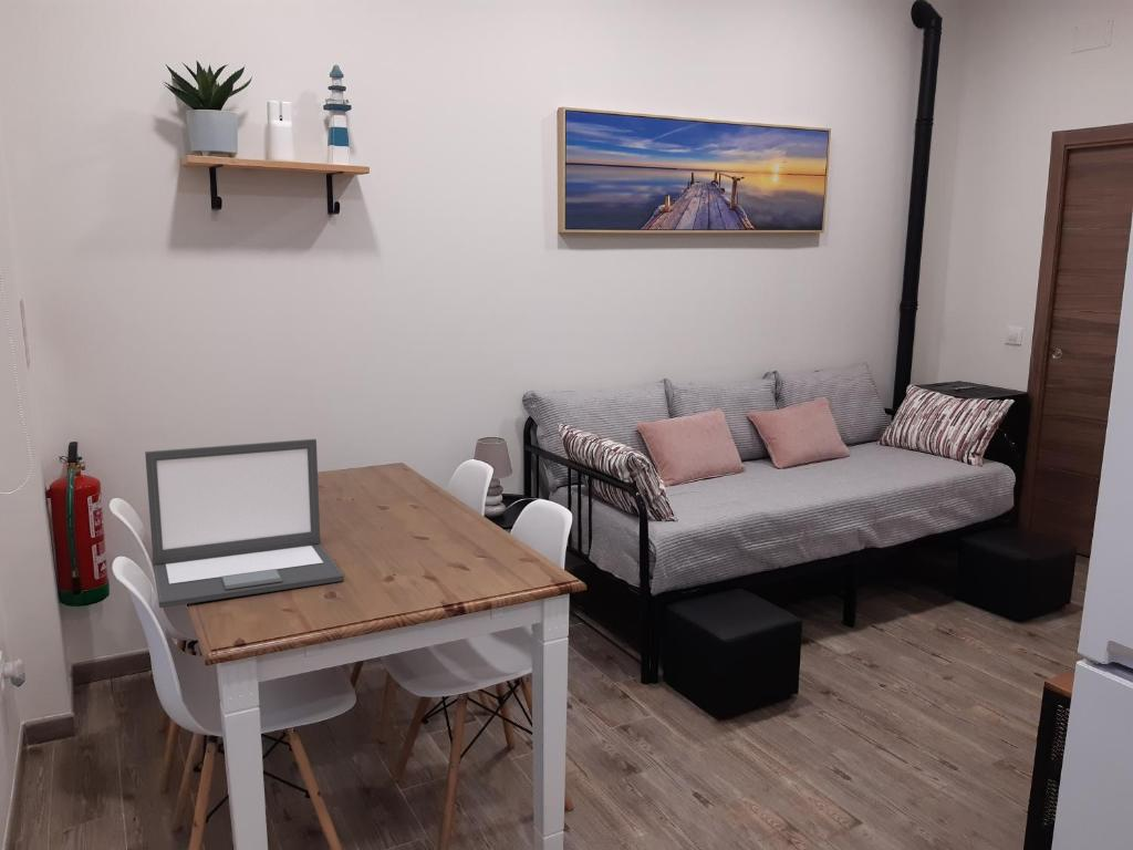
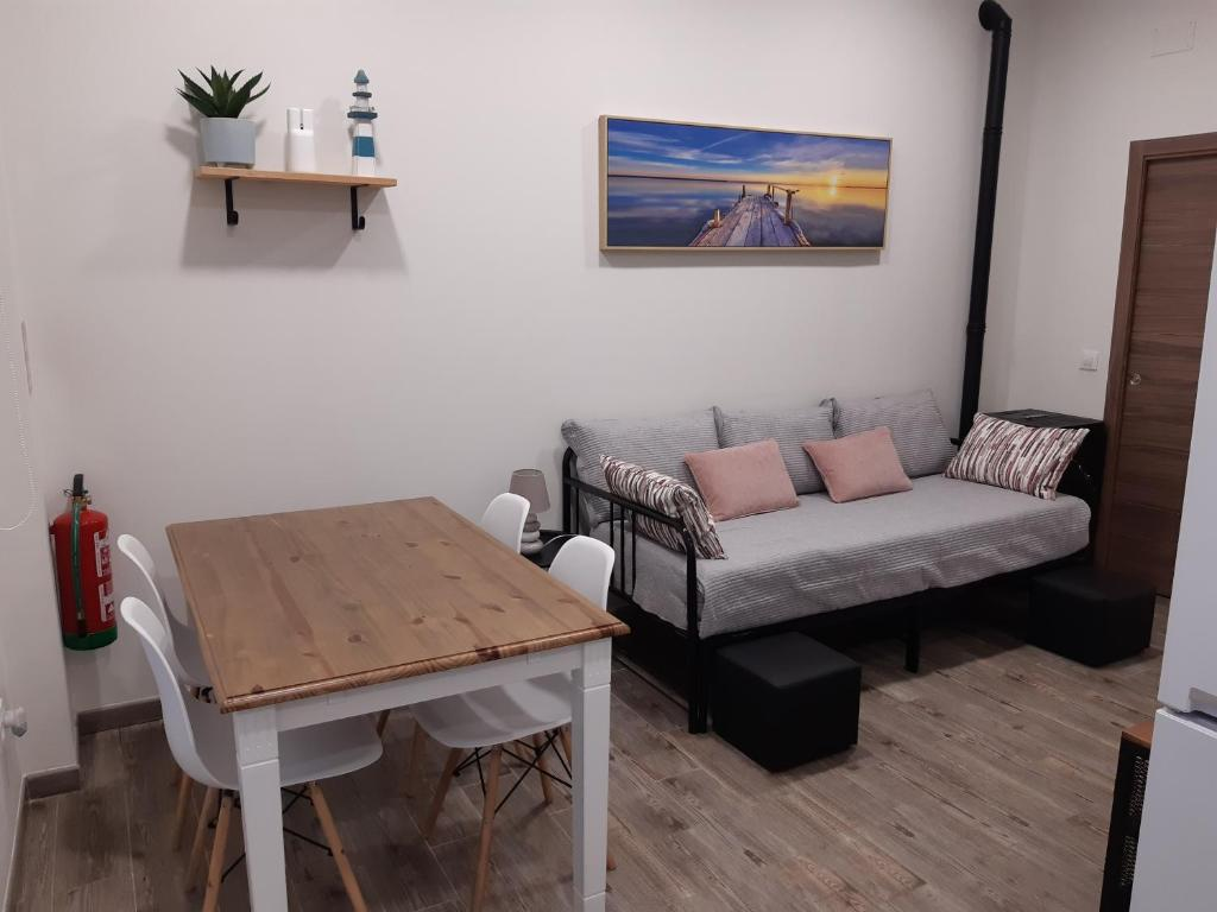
- laptop [144,438,345,609]
